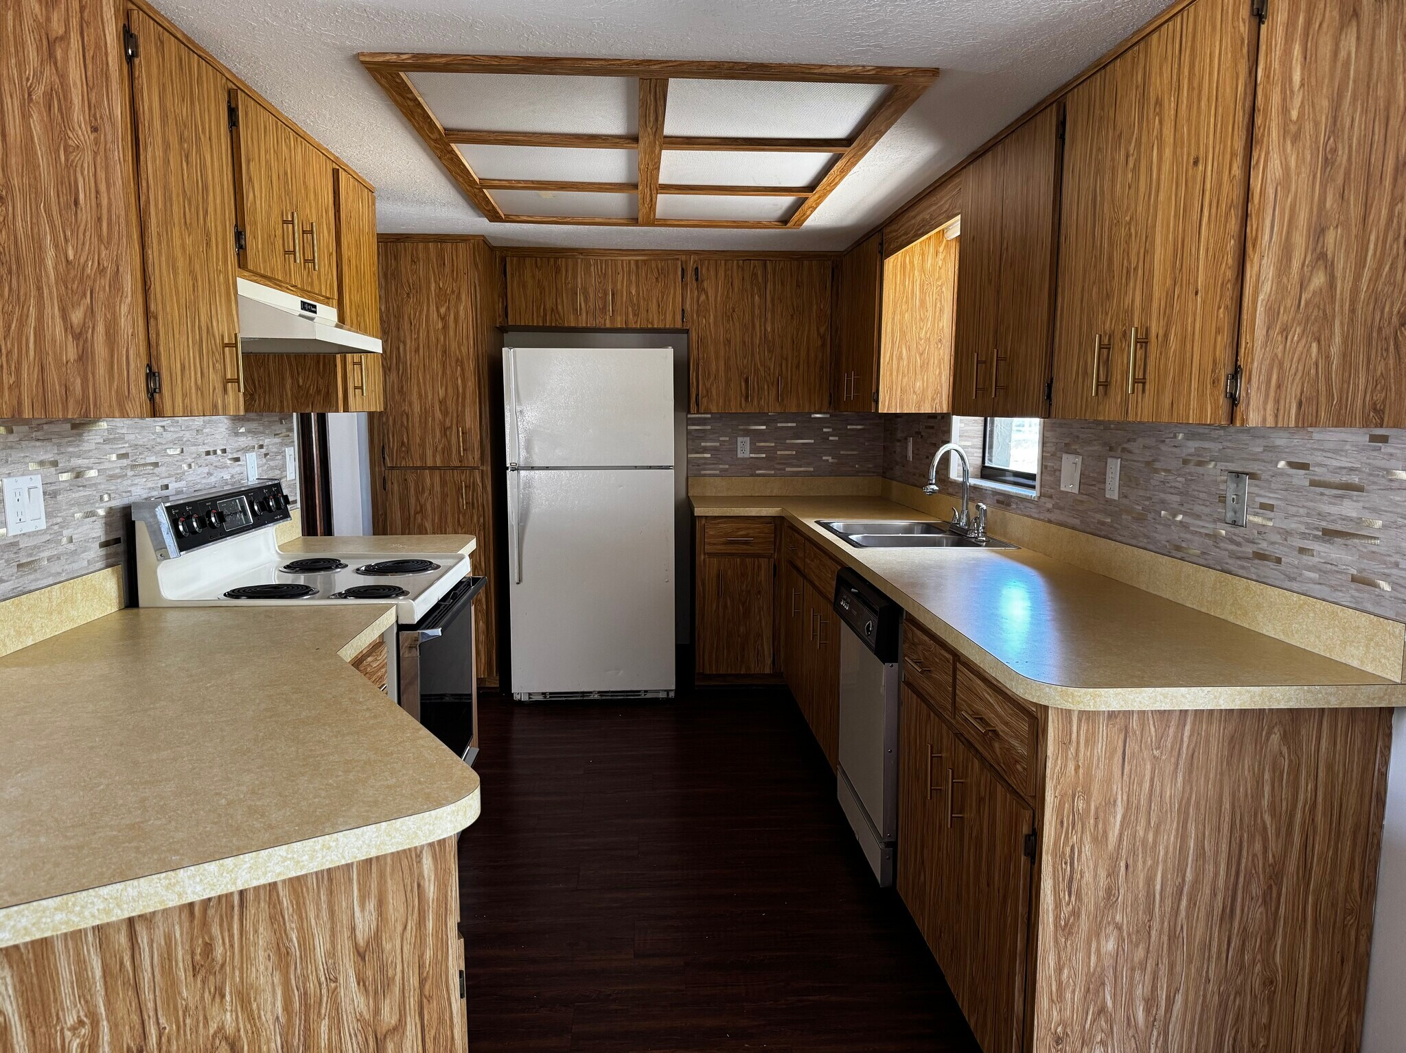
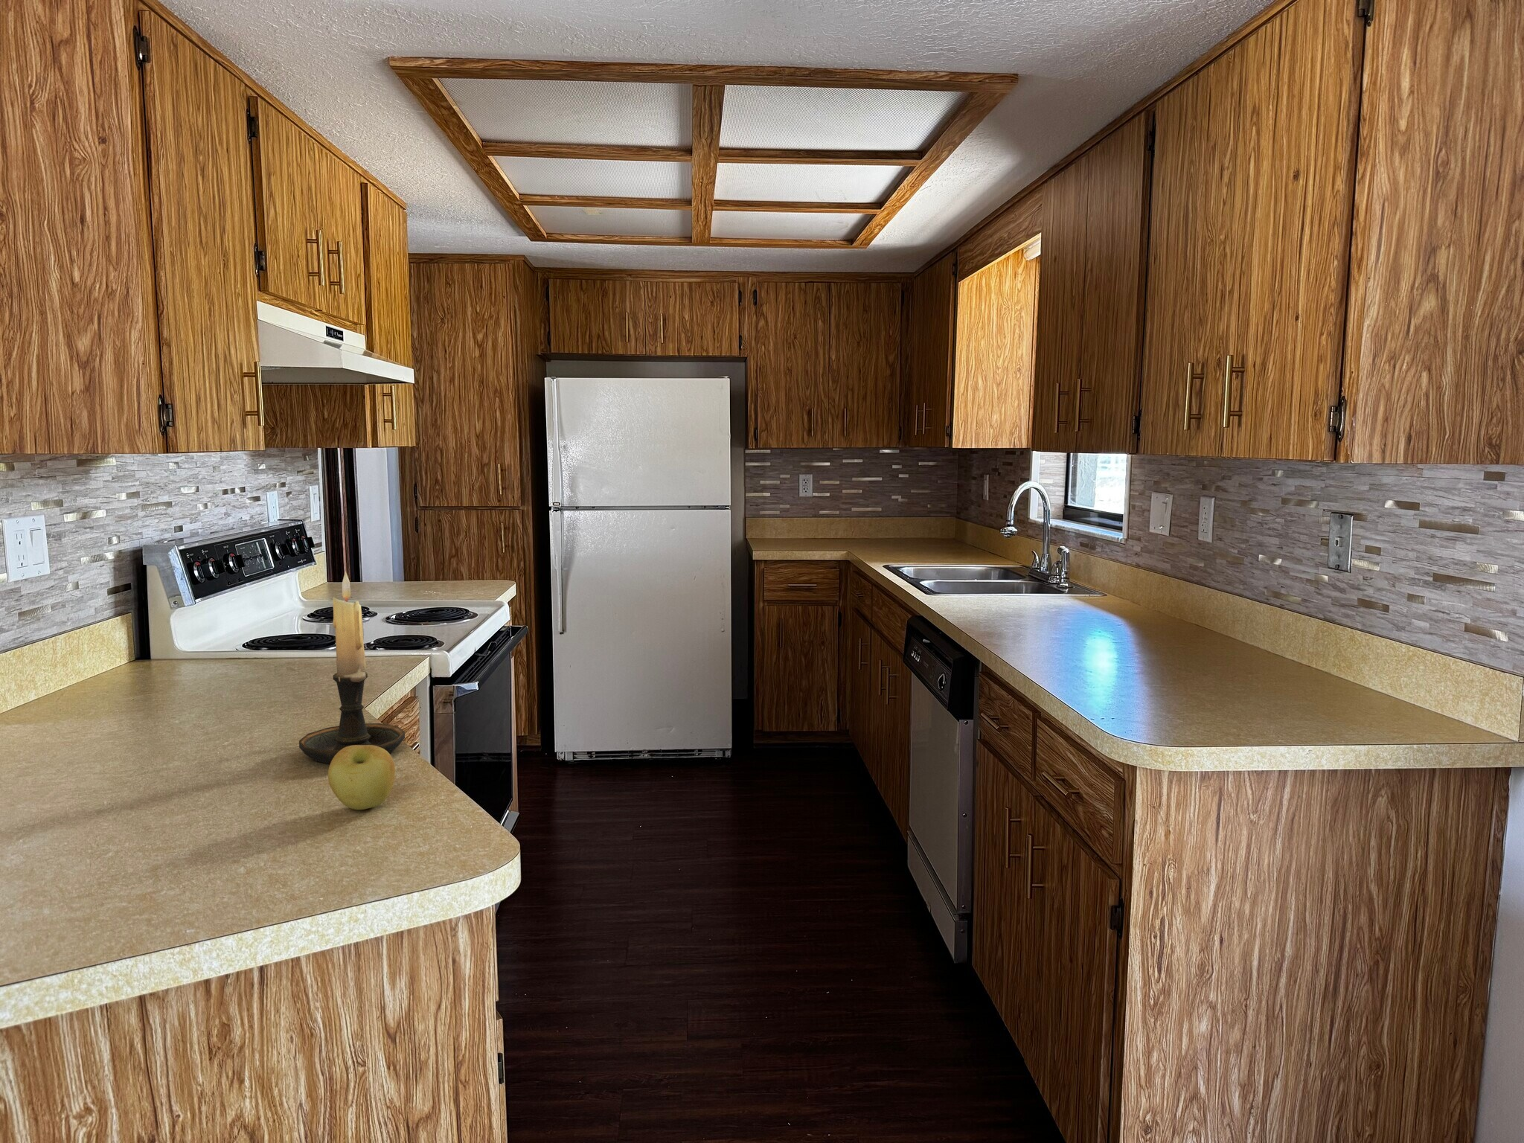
+ candle holder [299,570,406,765]
+ apple [328,744,396,810]
